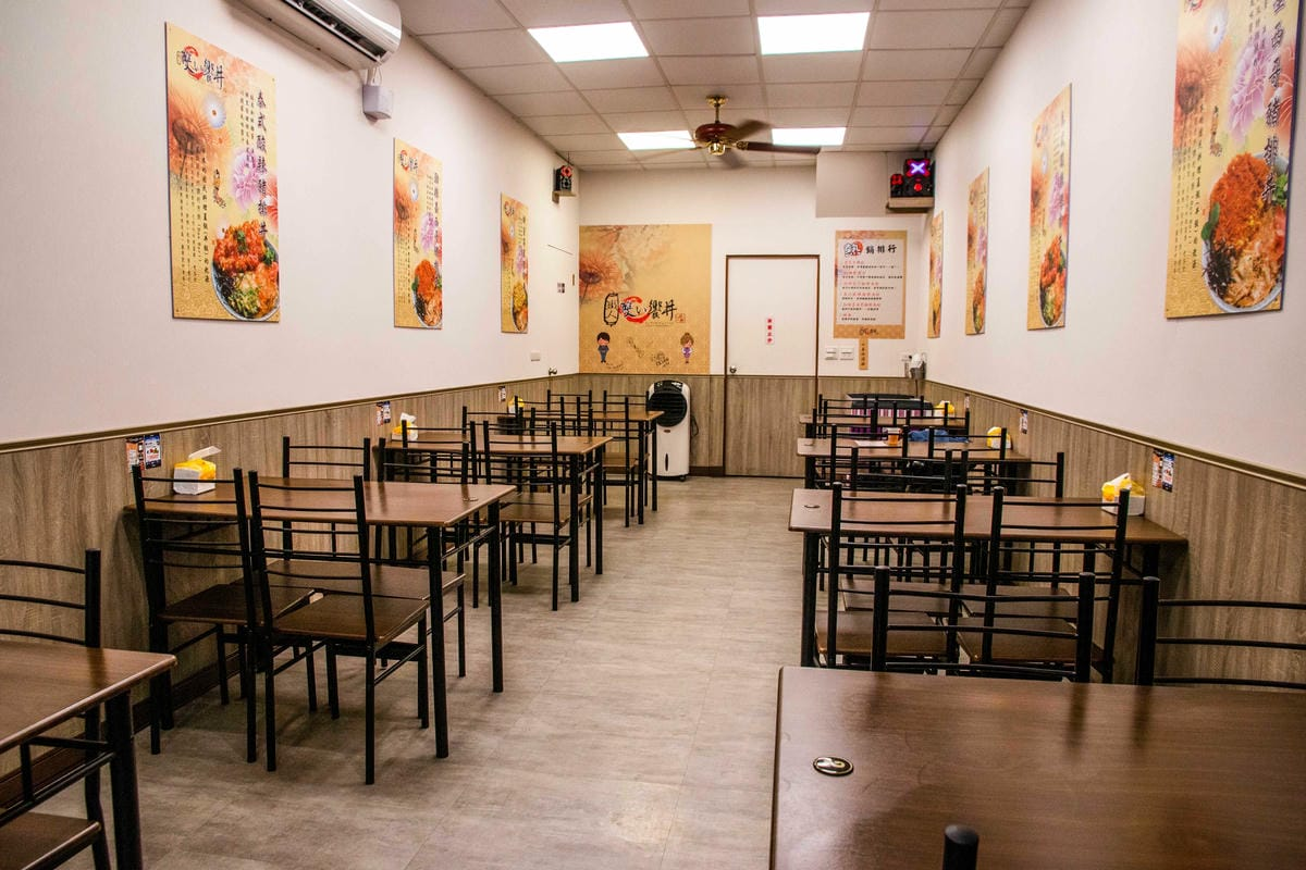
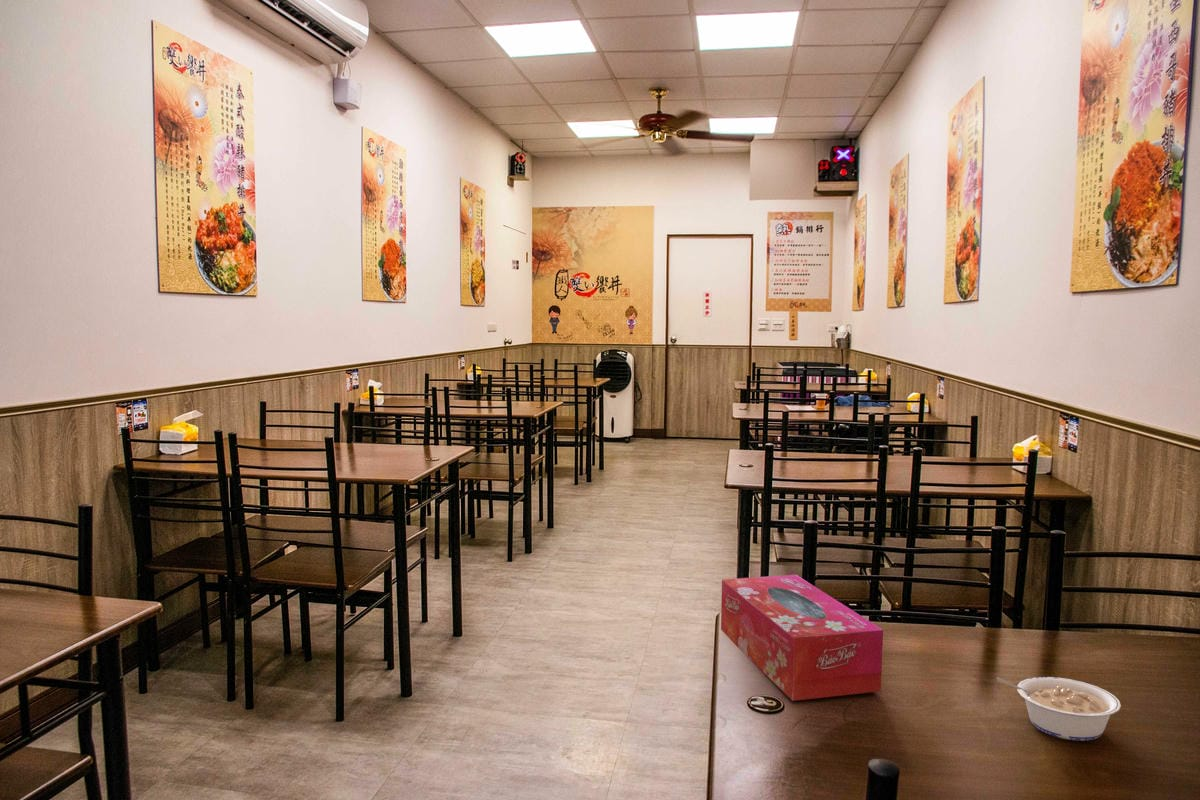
+ tissue box [720,574,884,702]
+ legume [996,676,1122,742]
